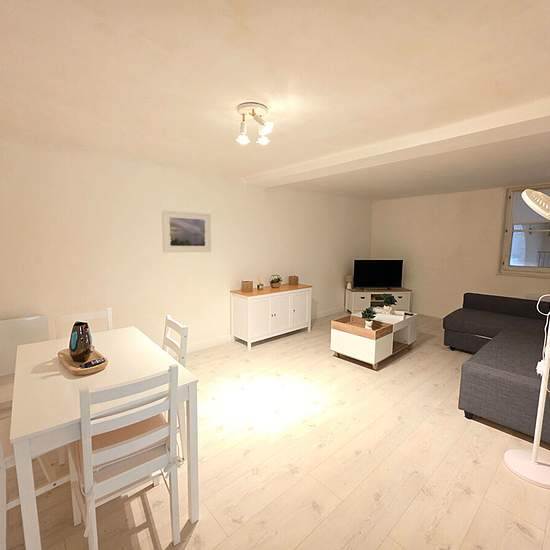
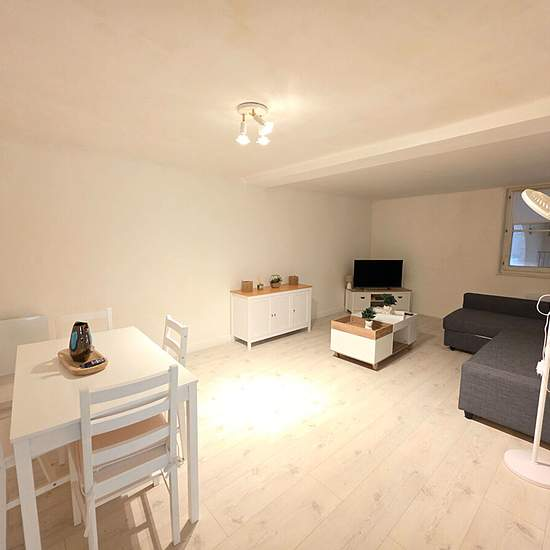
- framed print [161,209,212,253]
